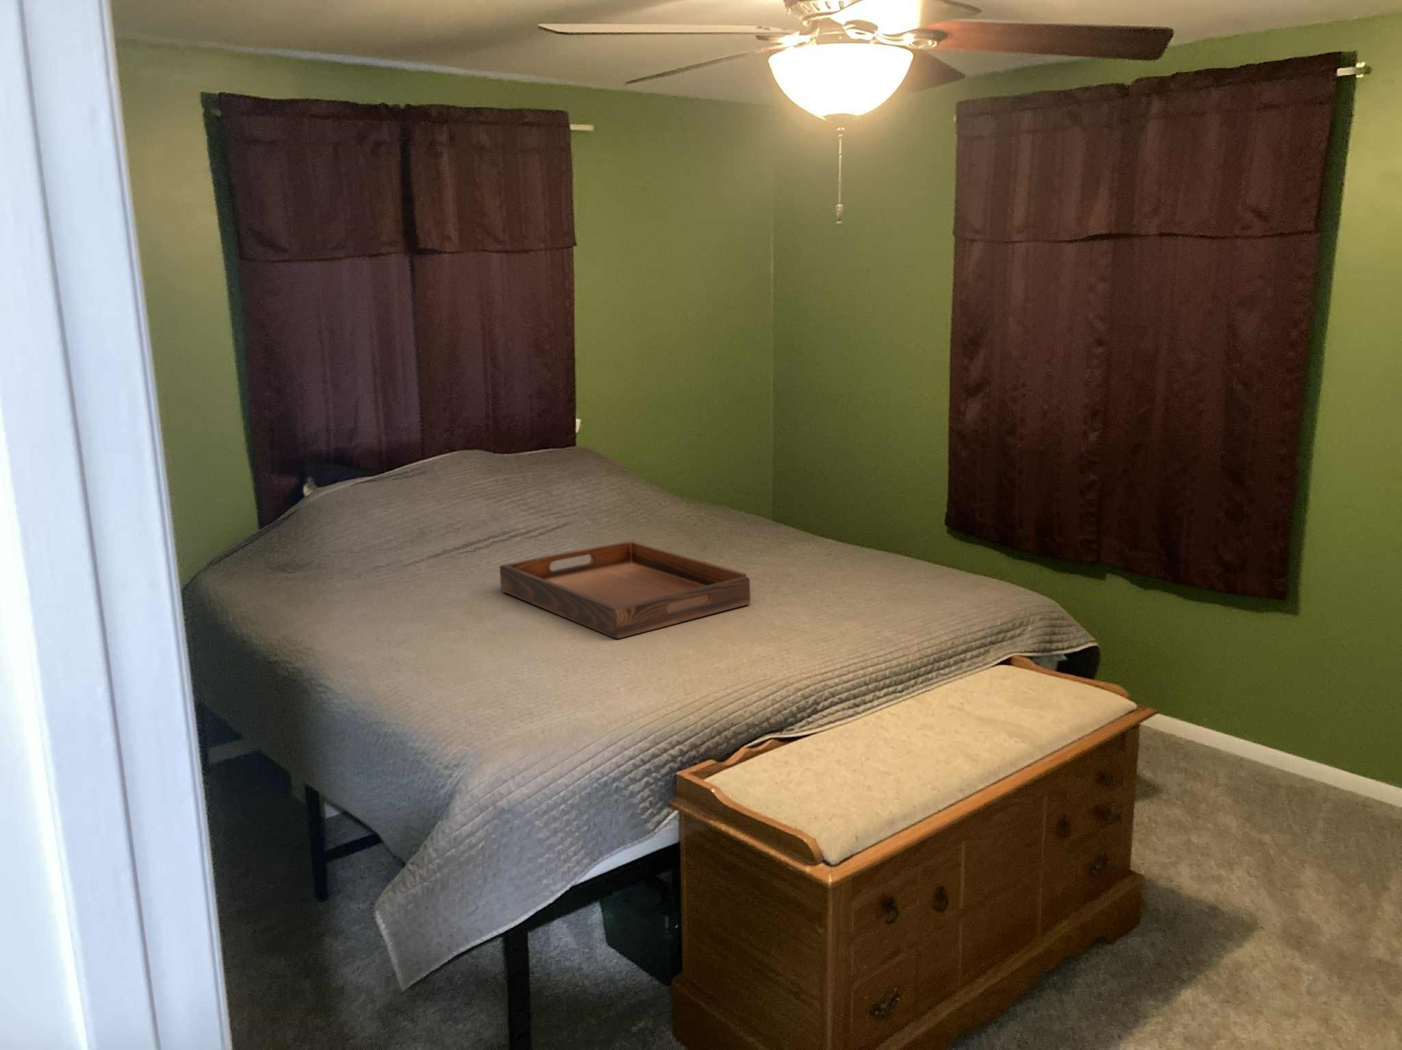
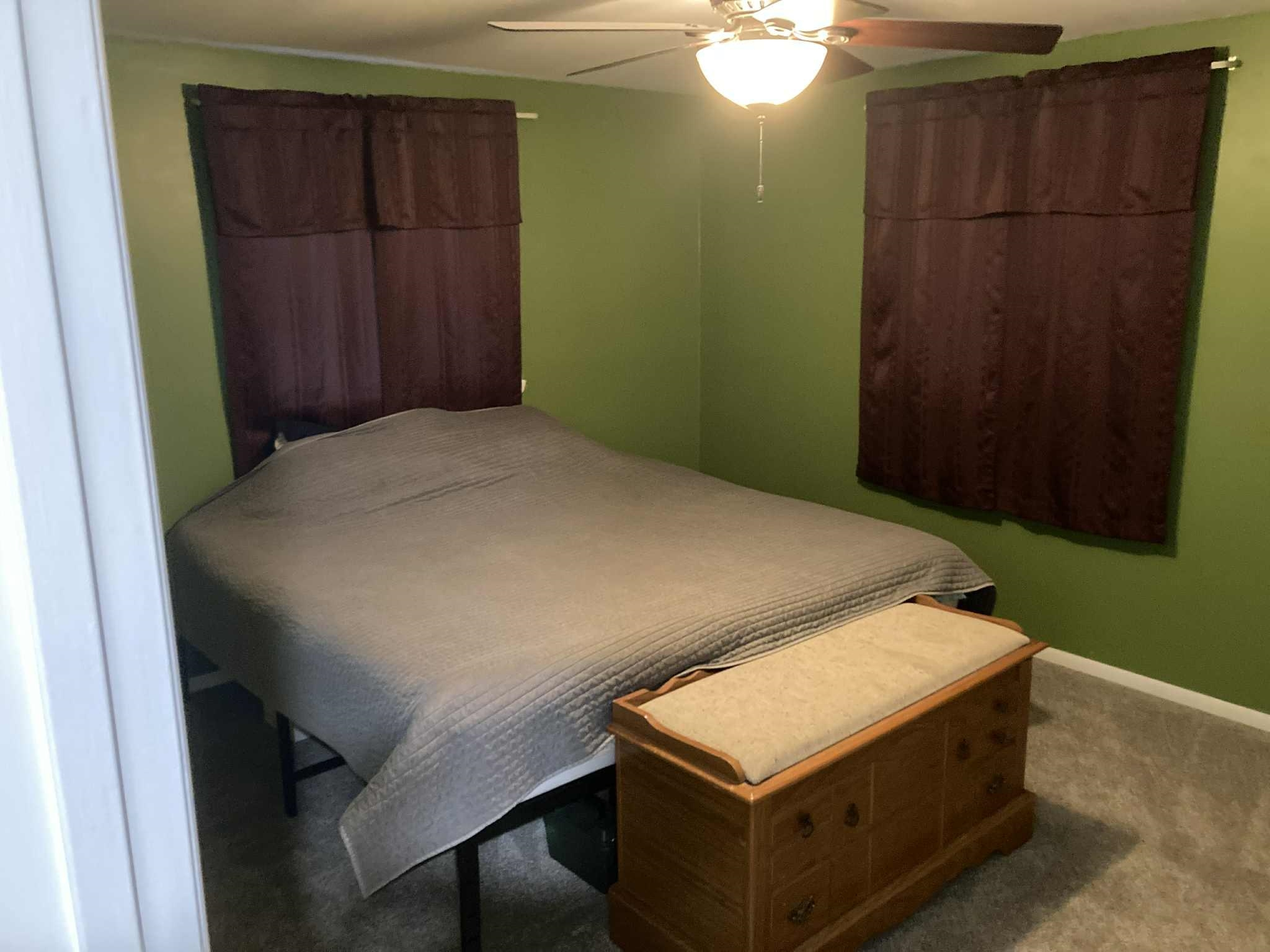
- serving tray [499,540,751,640]
